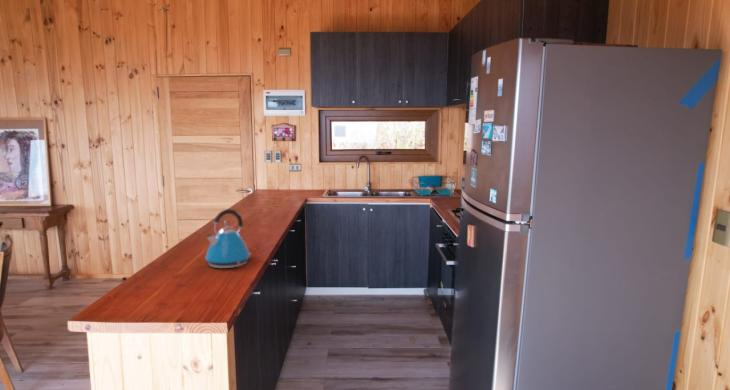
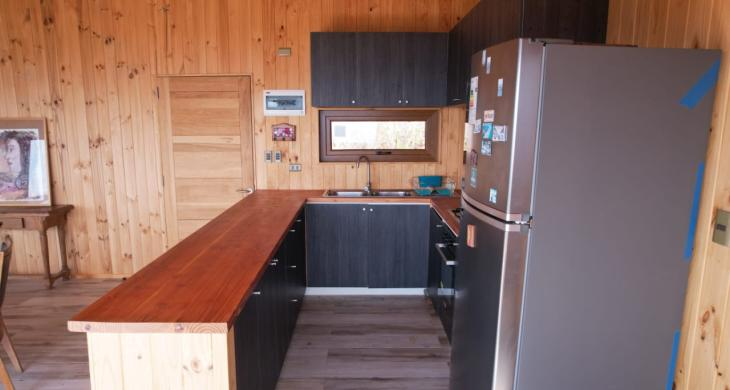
- kettle [204,208,252,269]
